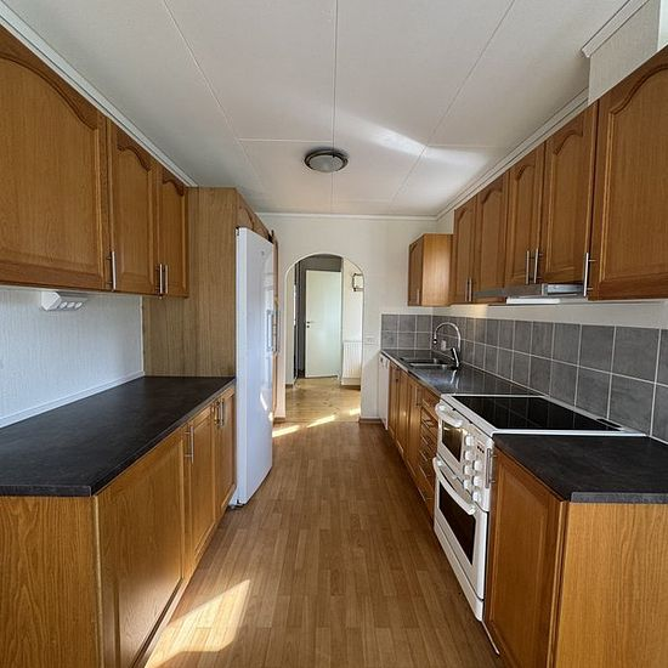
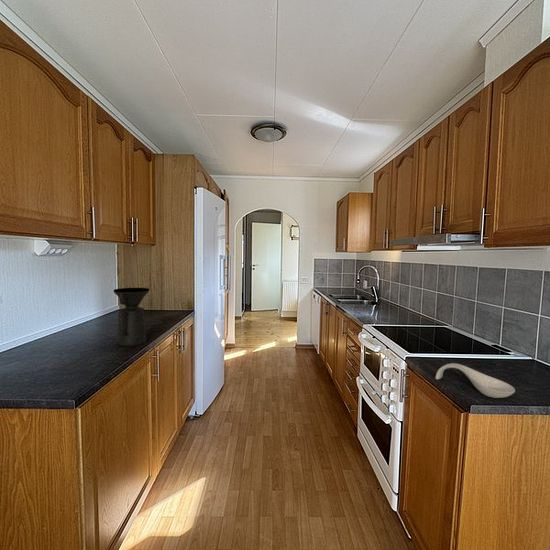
+ spoon rest [435,362,516,399]
+ coffee maker [113,287,150,347]
